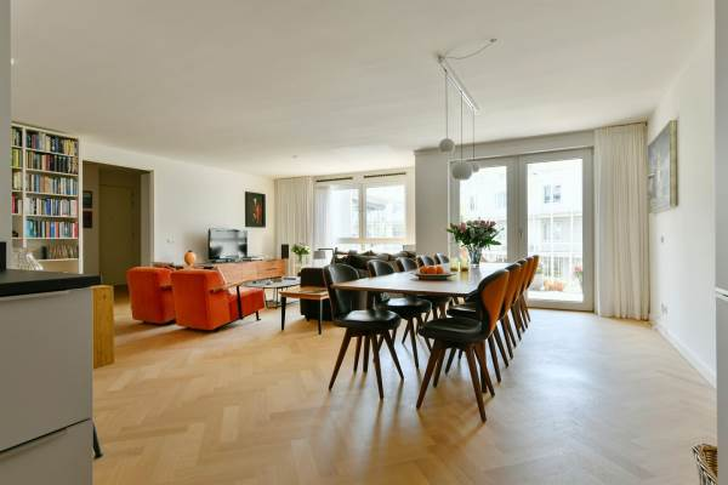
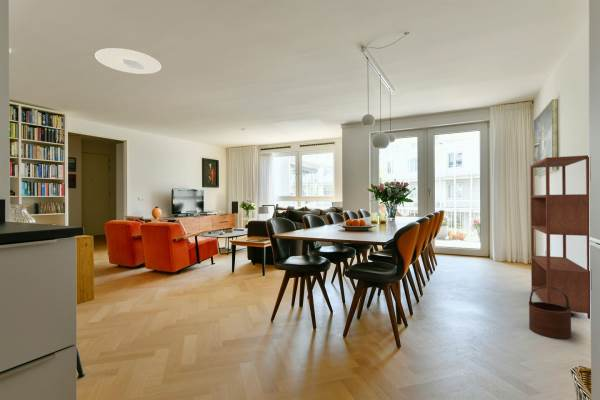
+ bookshelf [529,154,591,320]
+ ceiling light [94,47,163,75]
+ wooden bucket [528,285,572,340]
